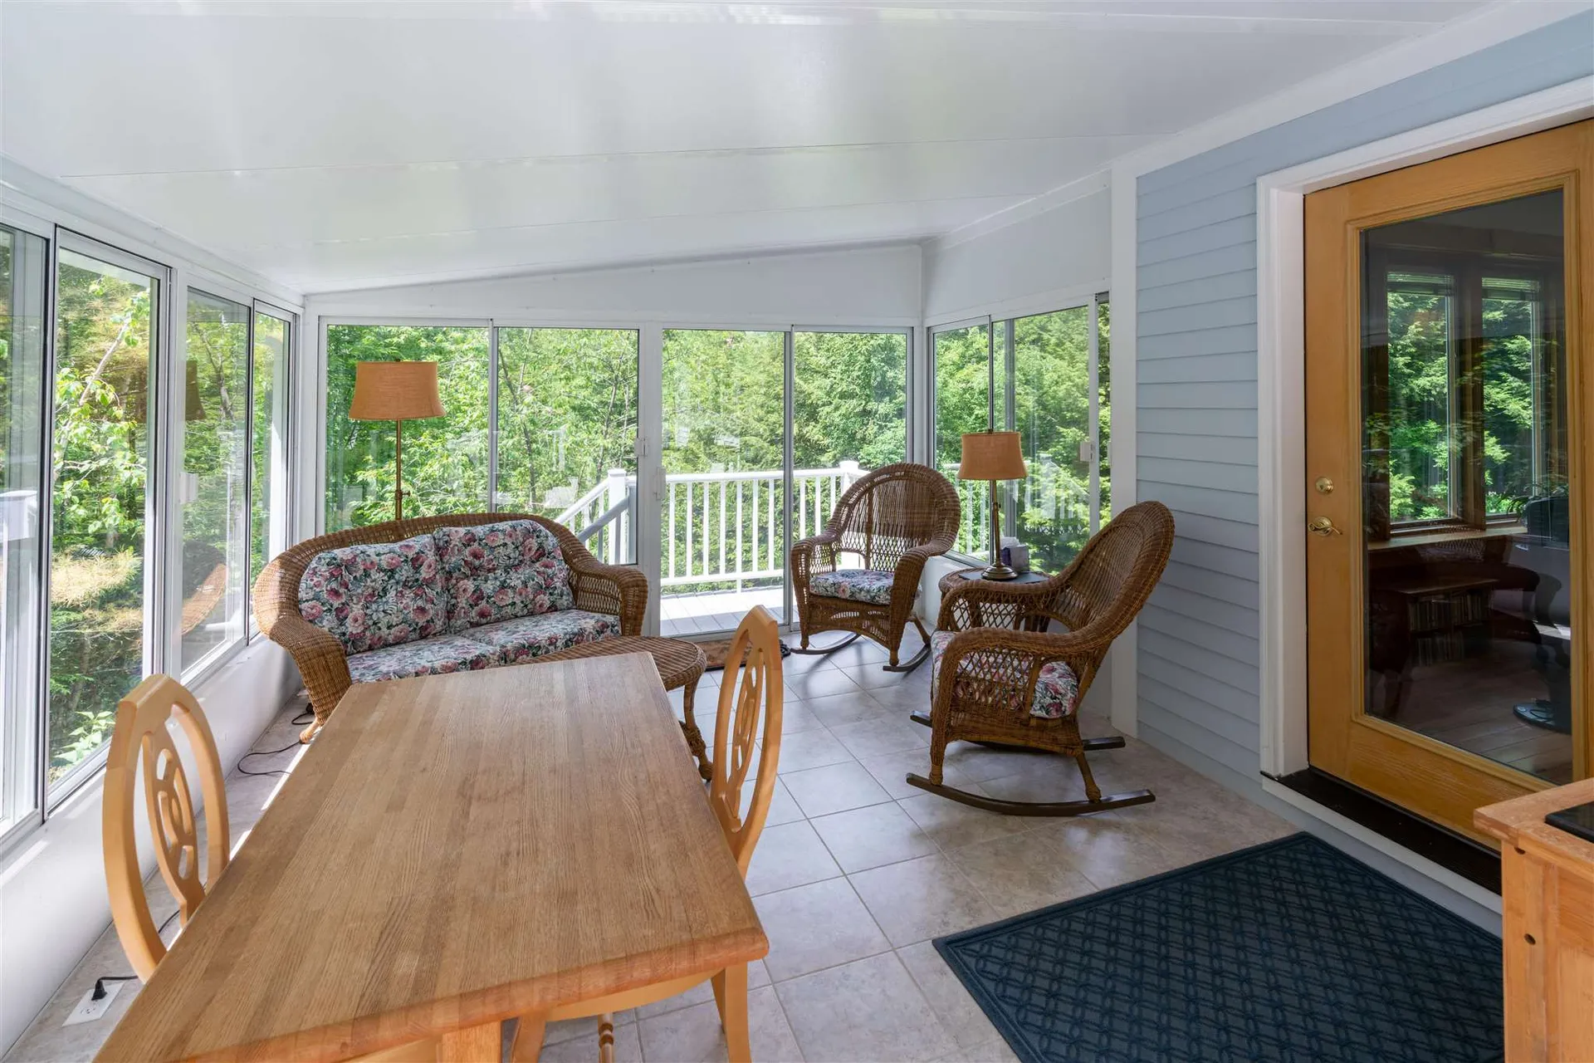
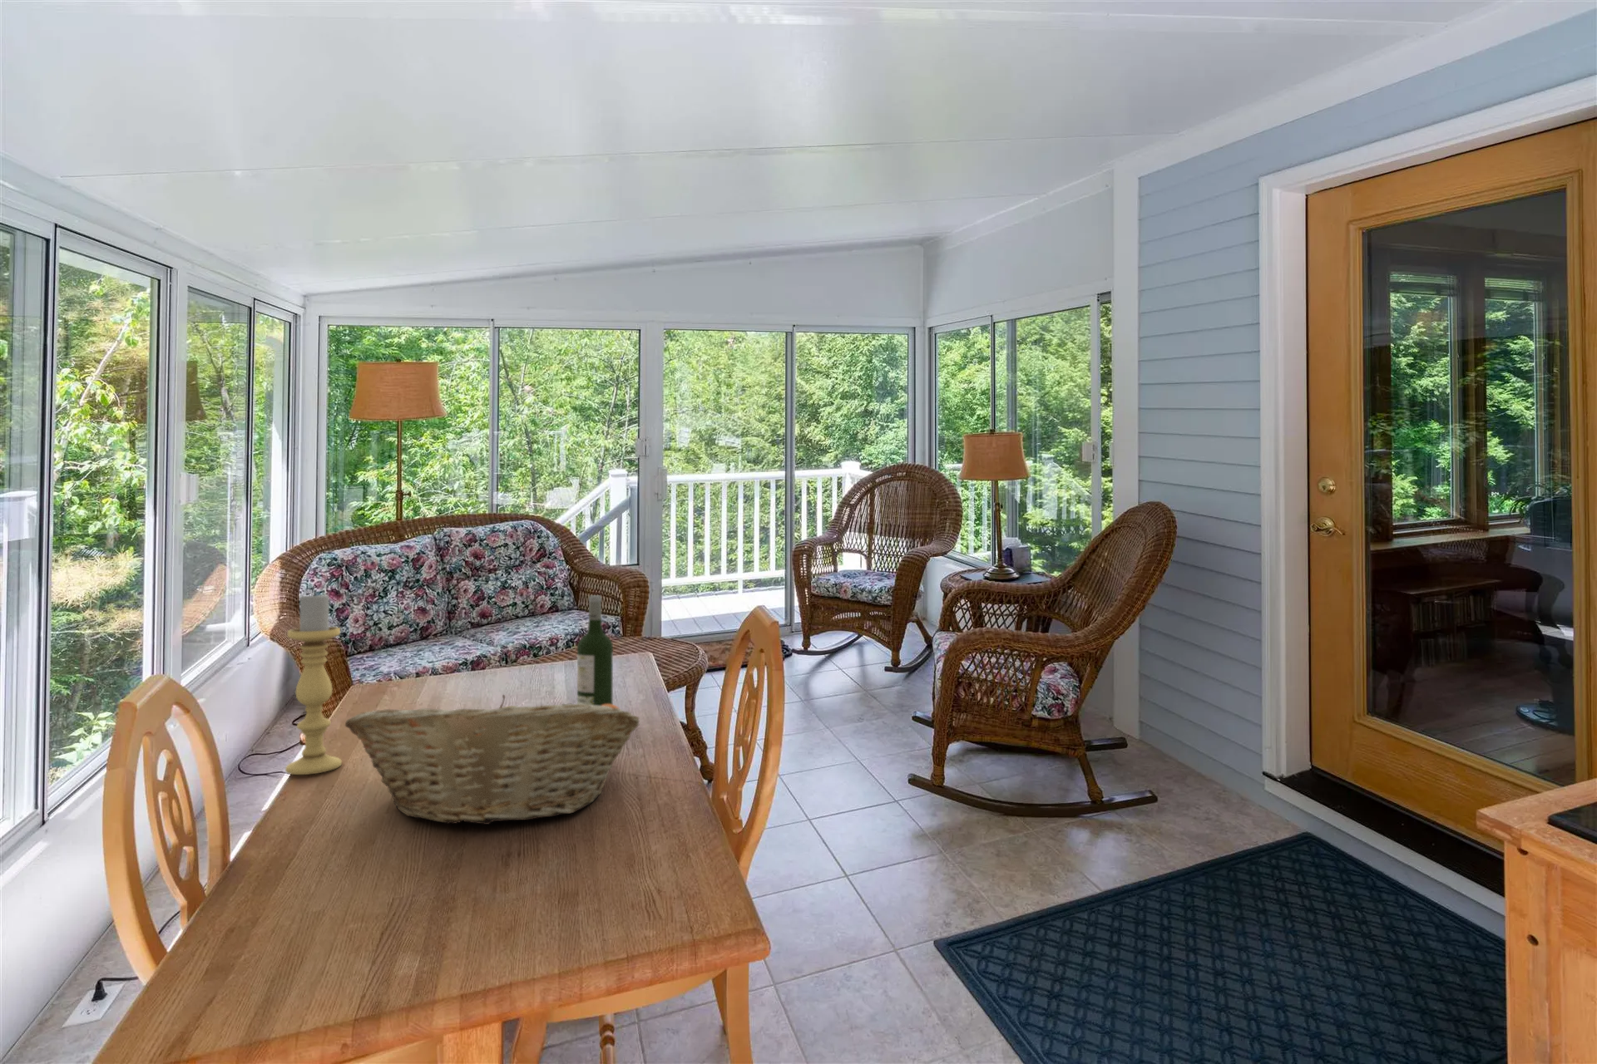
+ candle holder [284,591,342,775]
+ fruit basket [345,694,639,825]
+ wine bottle [576,594,614,705]
